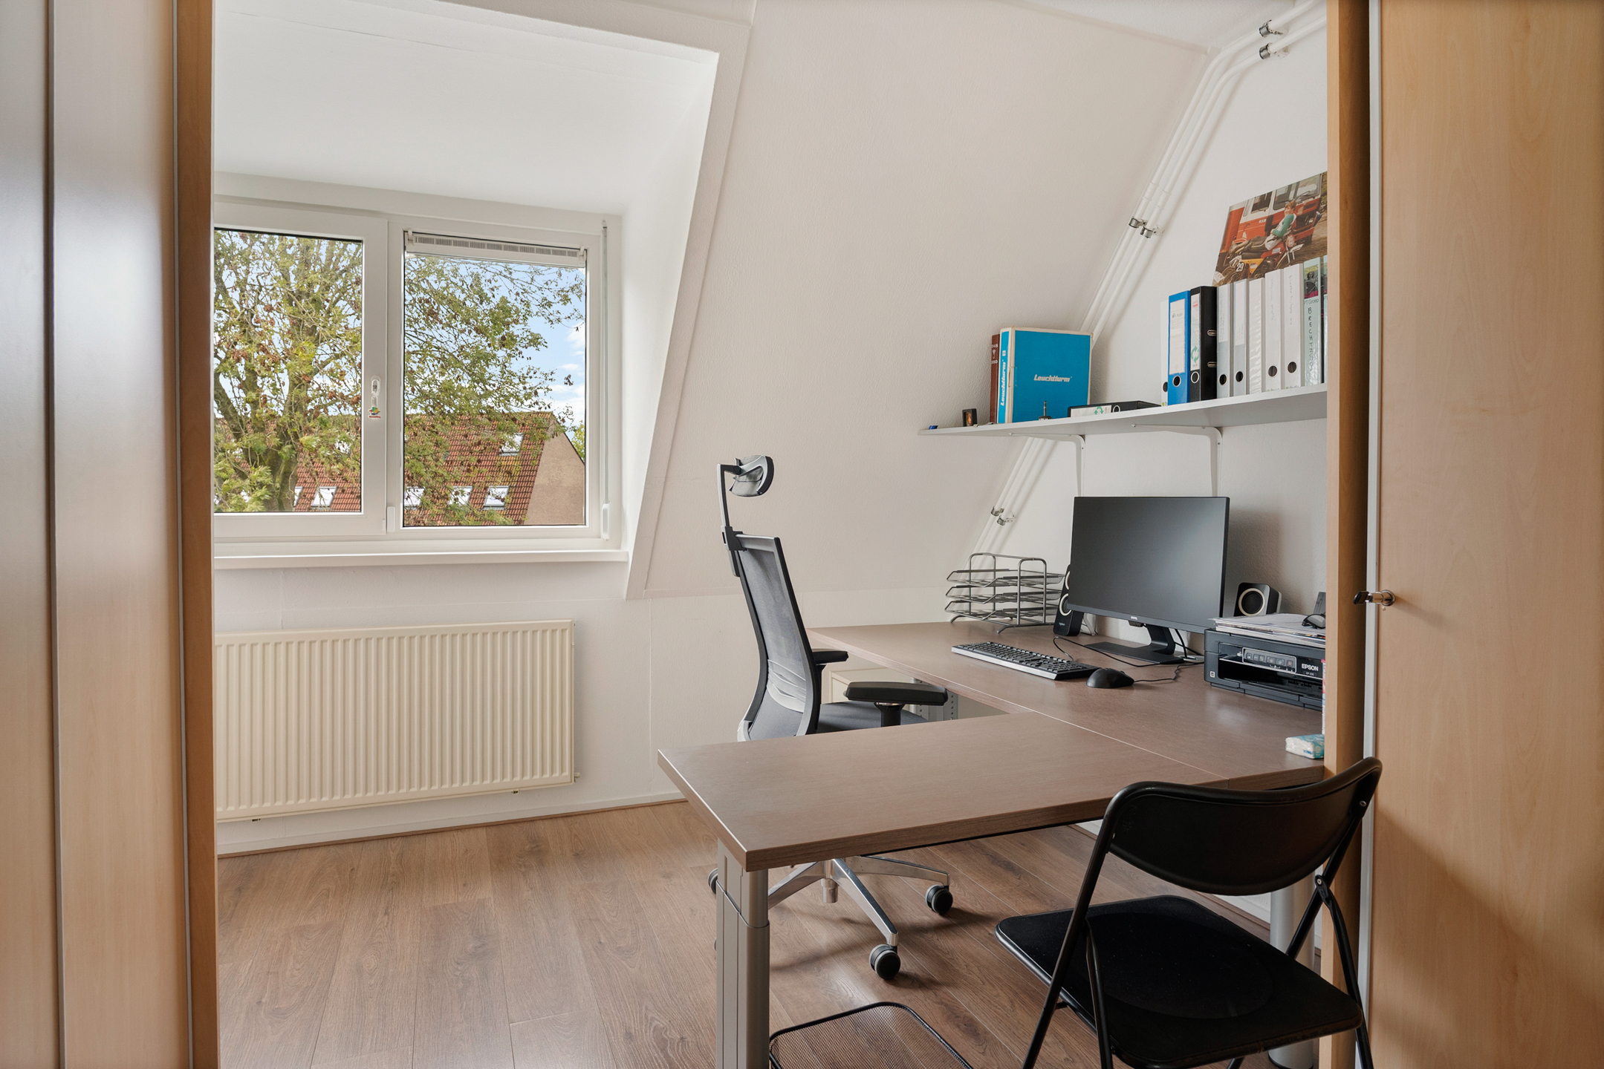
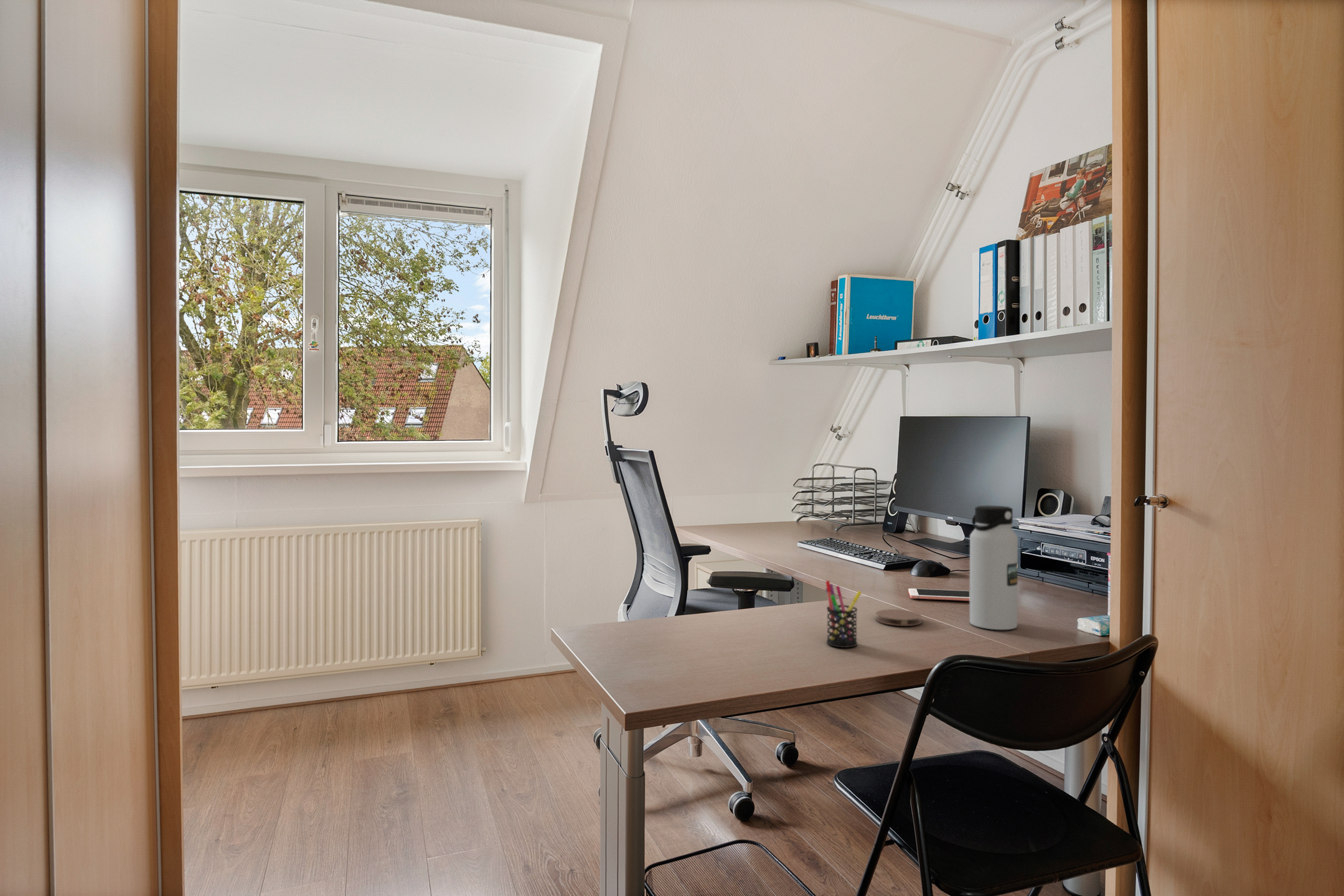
+ coaster [875,609,923,627]
+ water bottle [969,505,1018,630]
+ cell phone [908,588,970,602]
+ pen holder [825,580,862,648]
